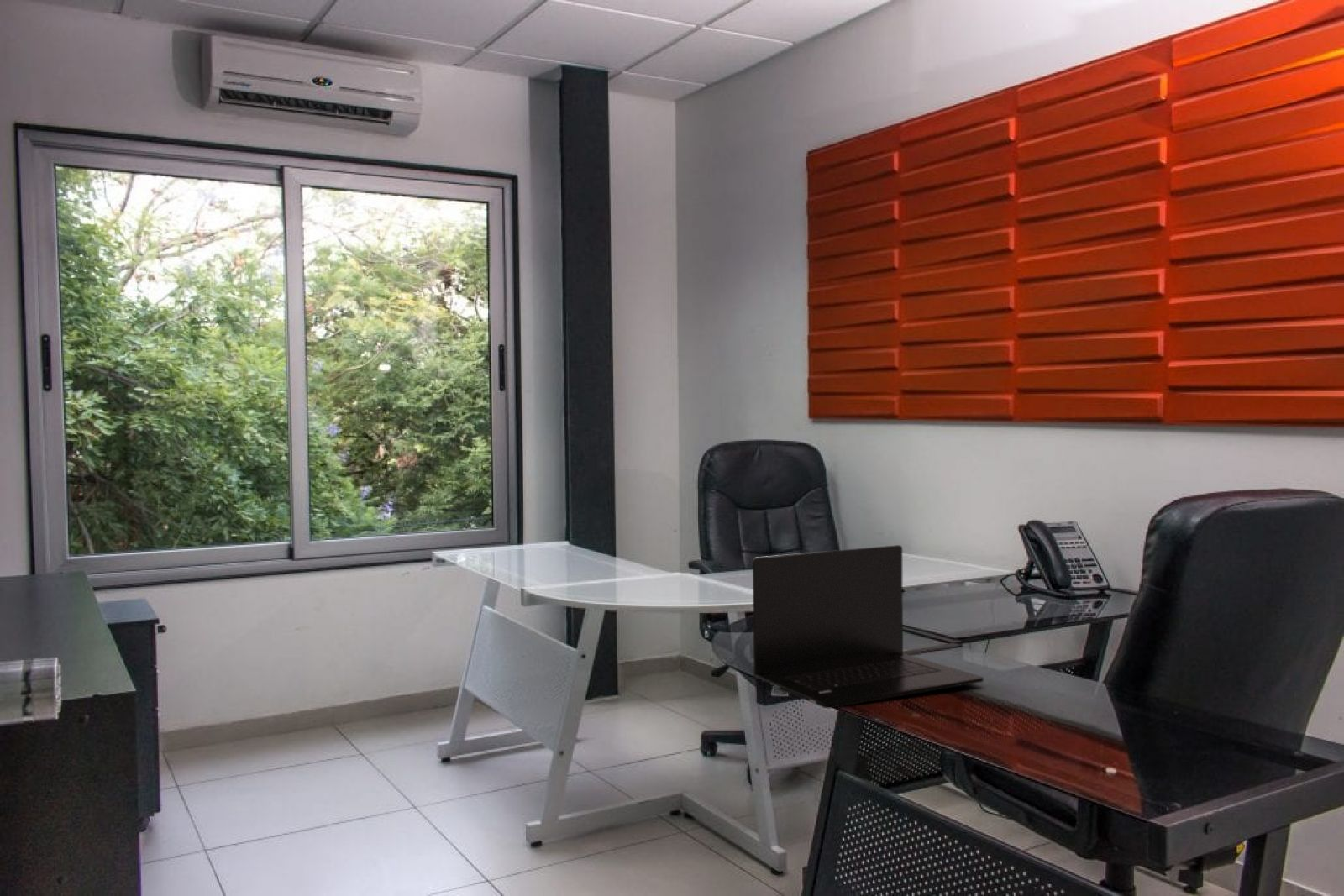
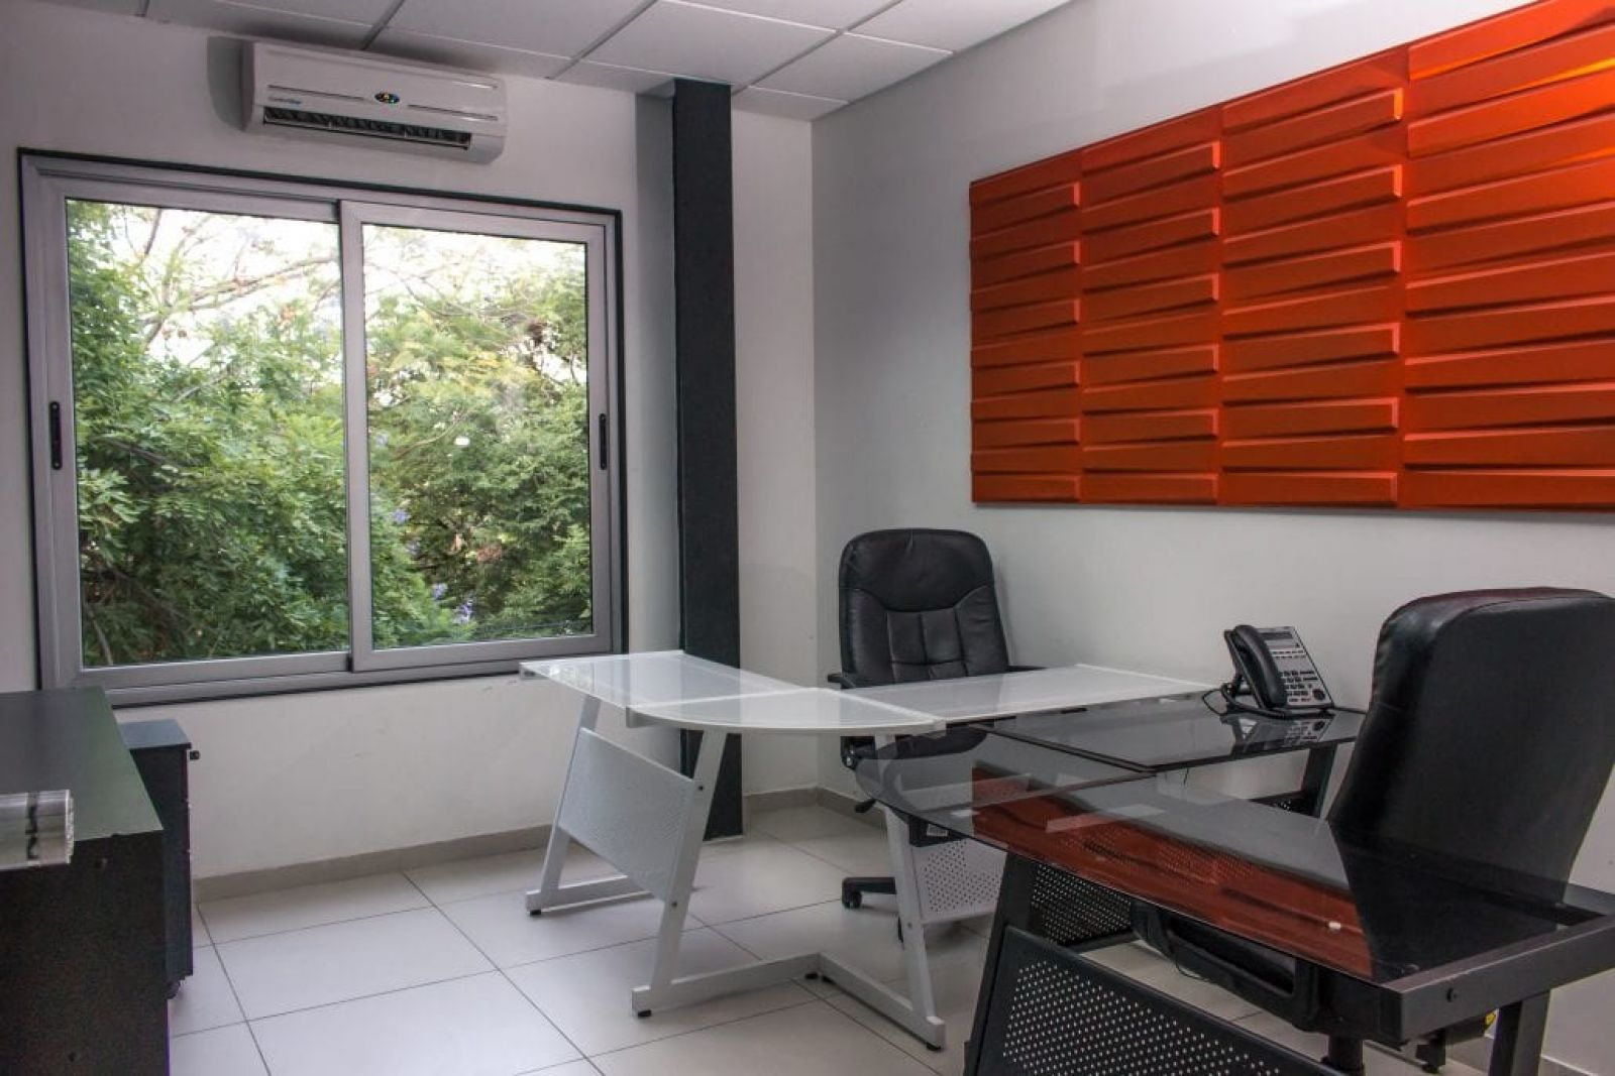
- laptop [752,544,984,709]
